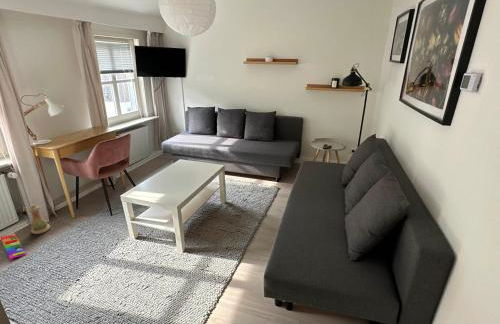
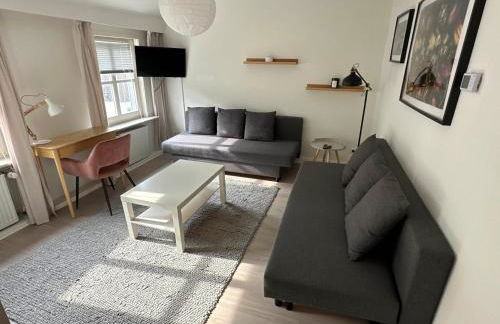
- knob puzzle [0,232,27,262]
- vase [27,203,51,235]
